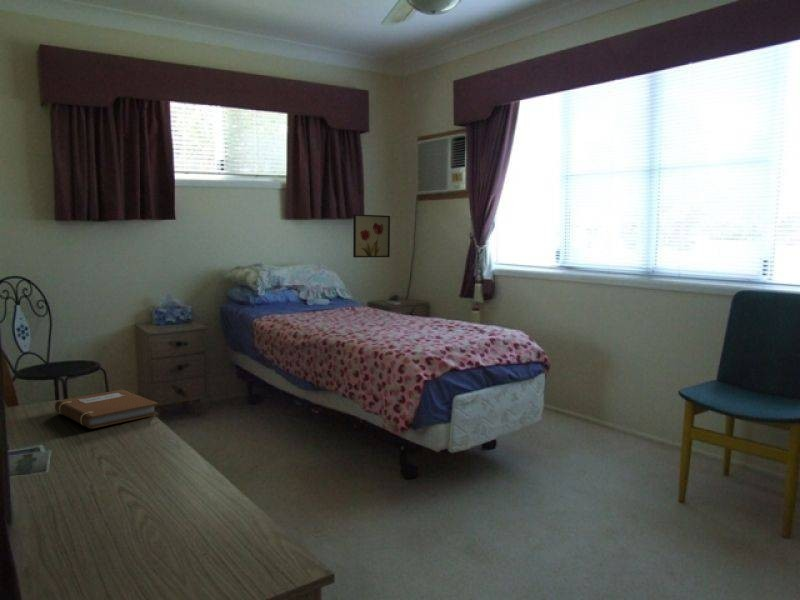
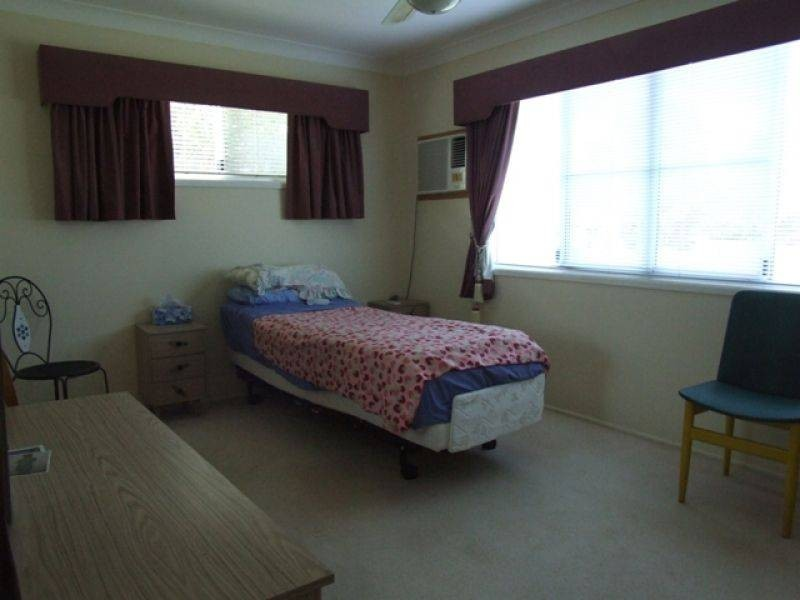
- wall art [352,213,391,258]
- notebook [54,389,159,430]
